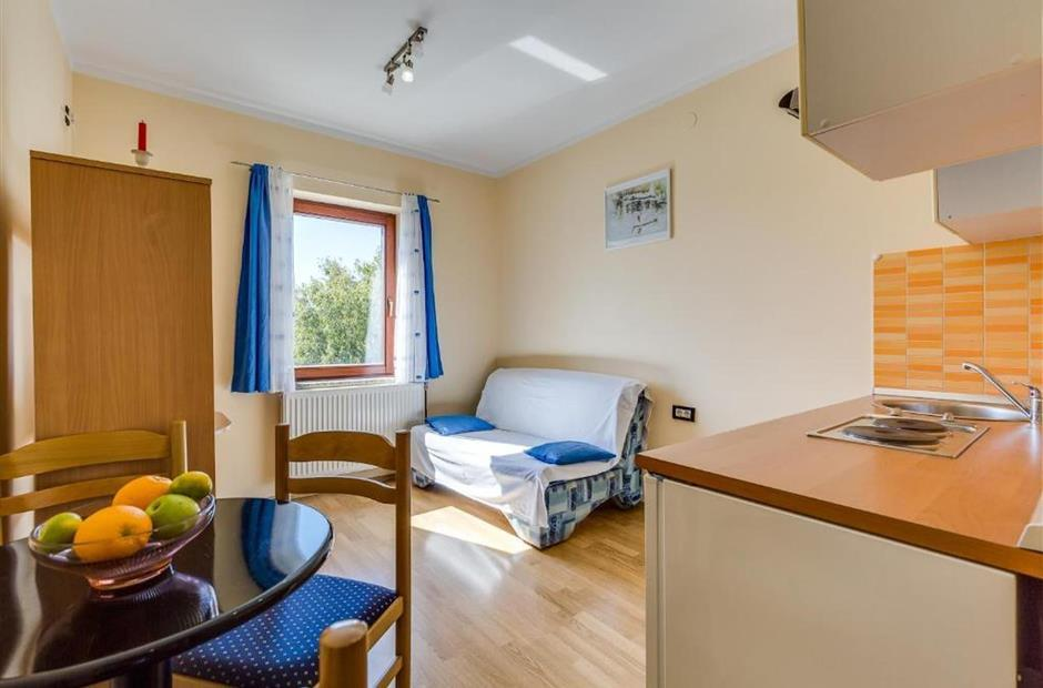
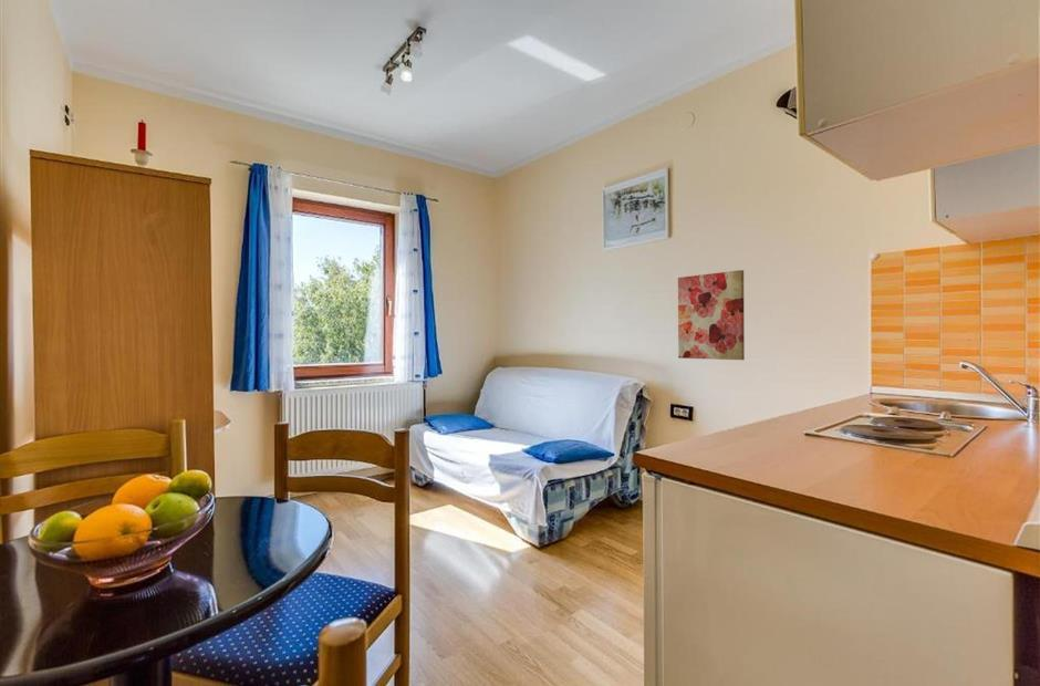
+ wall art [677,269,746,361]
